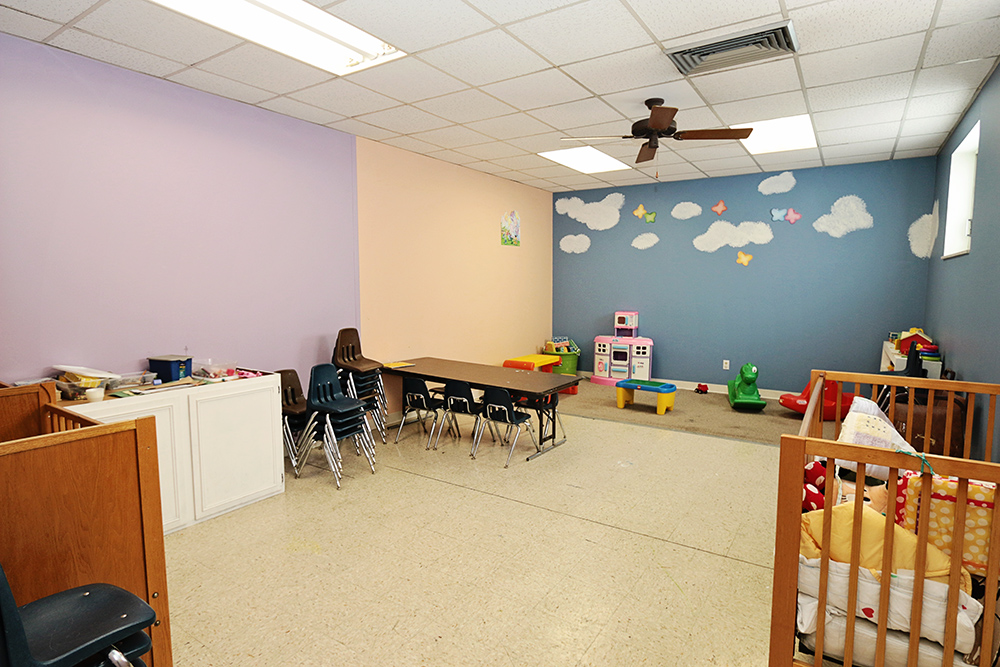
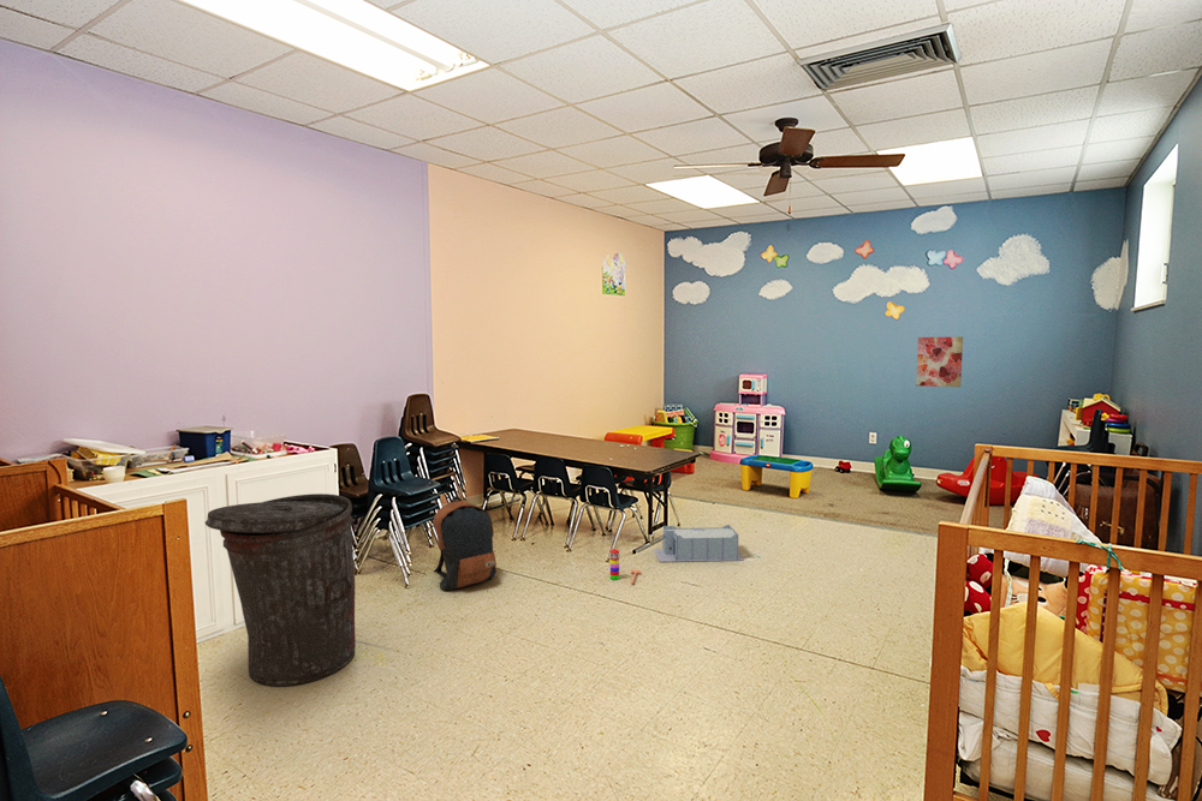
+ backpack [433,495,498,591]
+ storage bin [653,524,744,563]
+ stacking toy [608,548,642,585]
+ wall art [915,336,964,388]
+ trash can [204,492,357,687]
